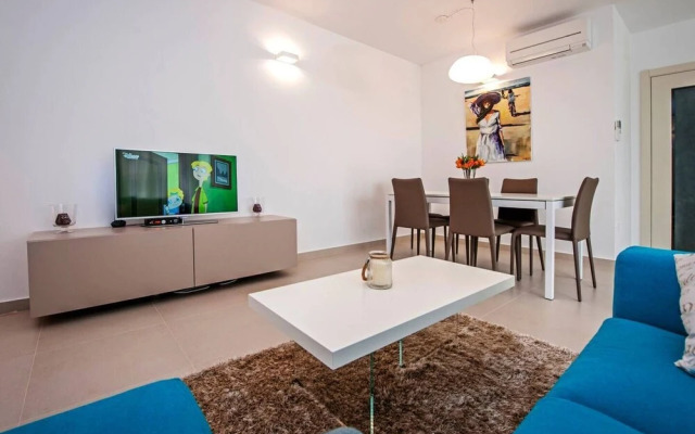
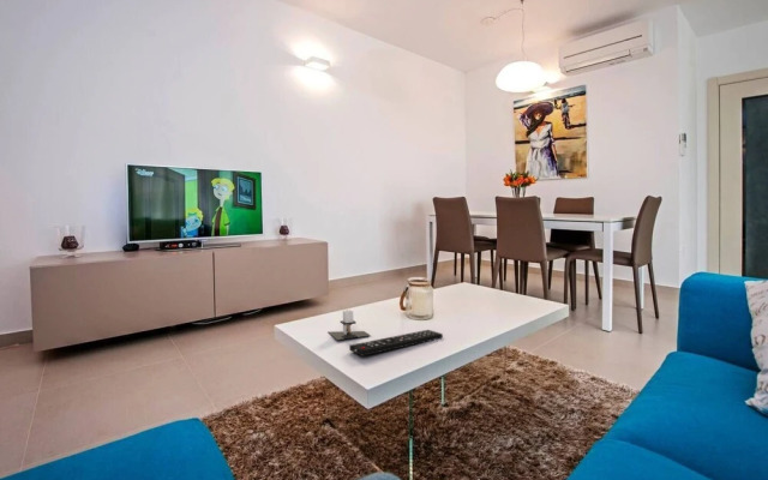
+ remote control [348,329,444,358]
+ architectural model [328,308,371,341]
